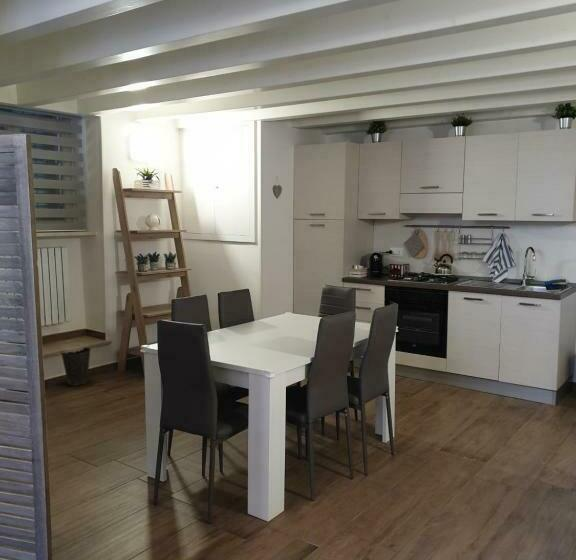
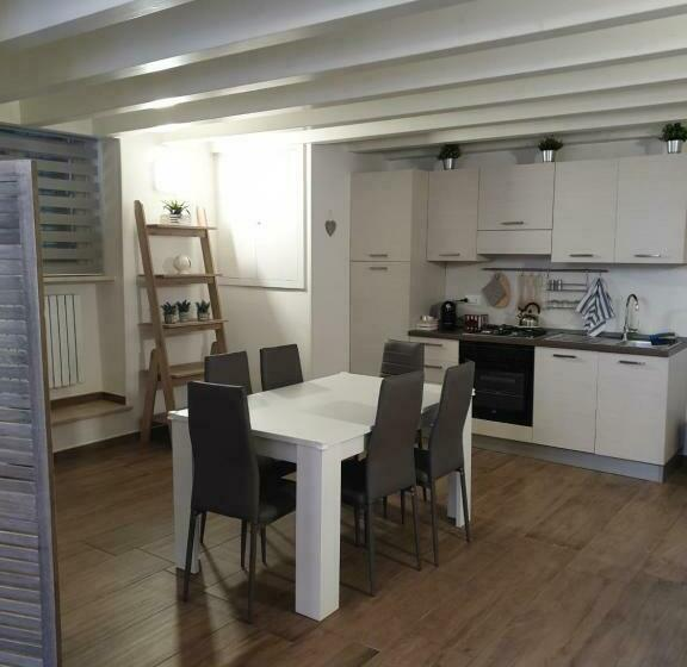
- waste basket [60,346,92,387]
